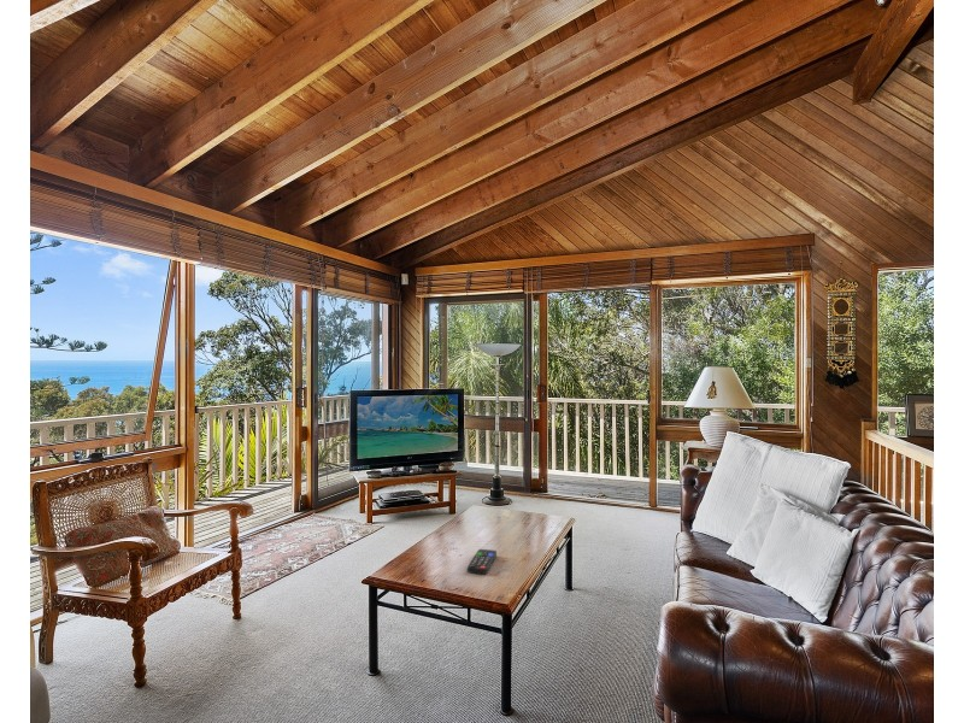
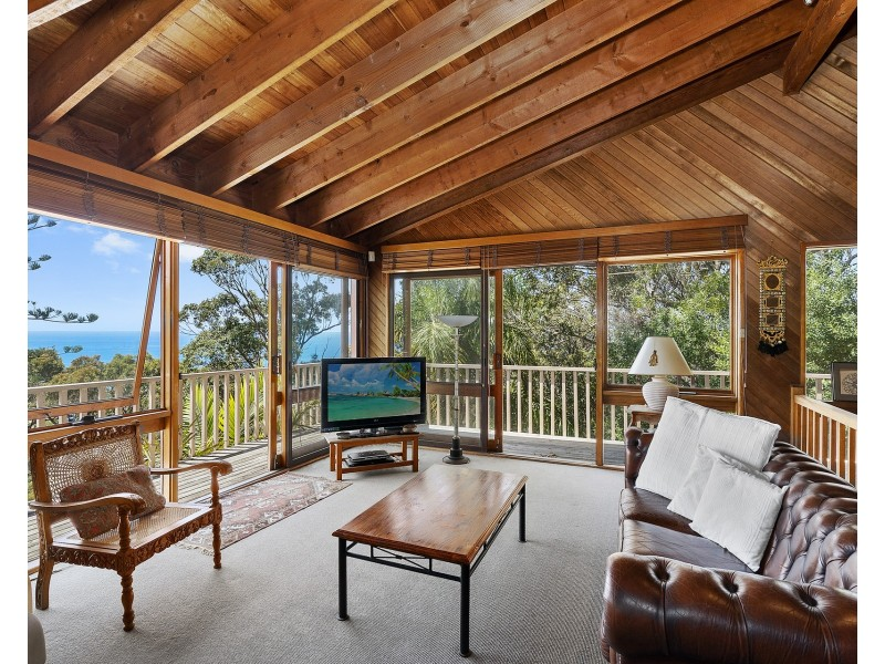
- remote control [466,548,498,576]
